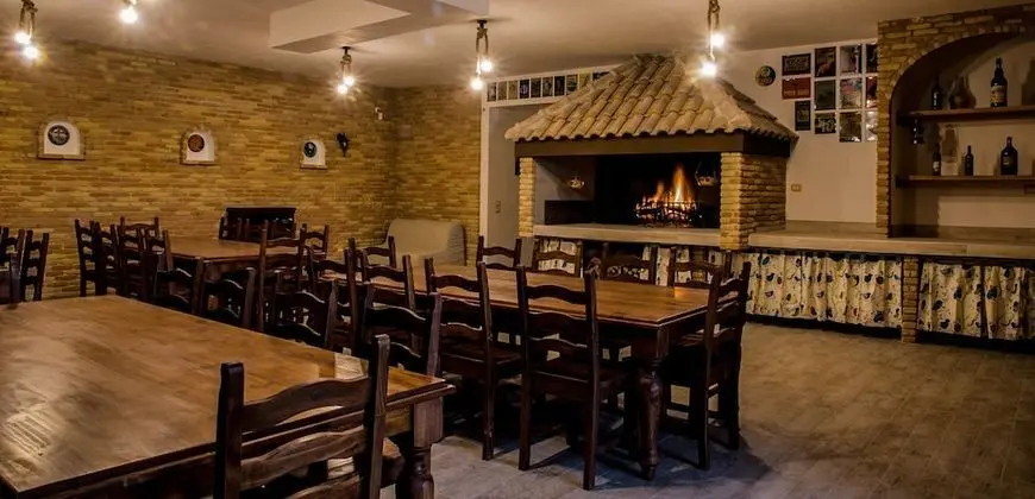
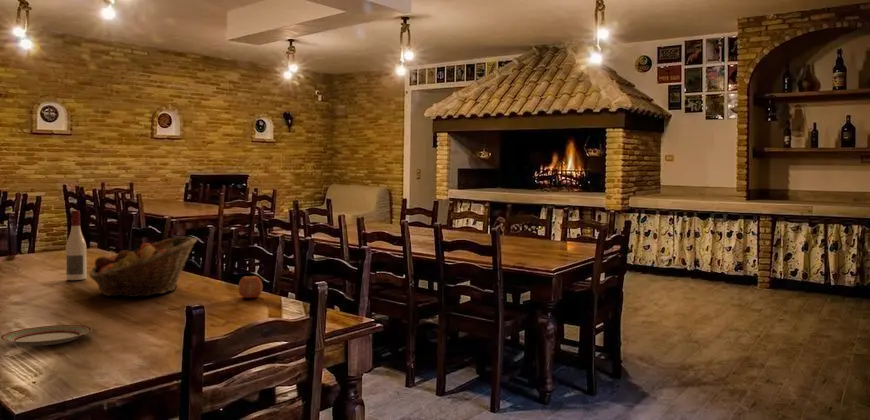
+ alcohol [65,210,88,281]
+ plate [0,324,93,347]
+ fruit basket [88,236,199,298]
+ apple [237,275,264,299]
